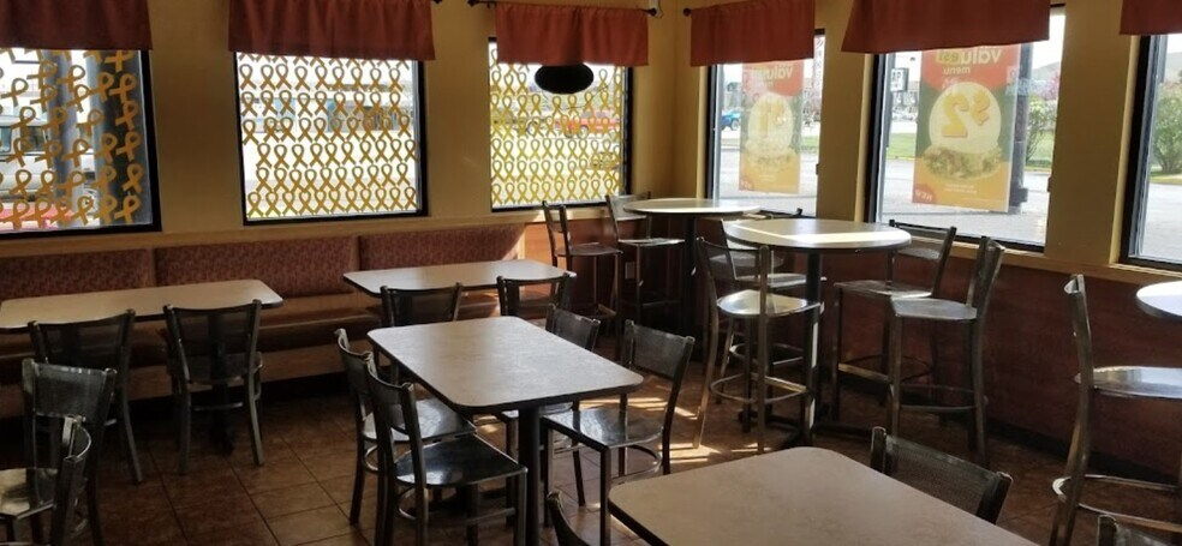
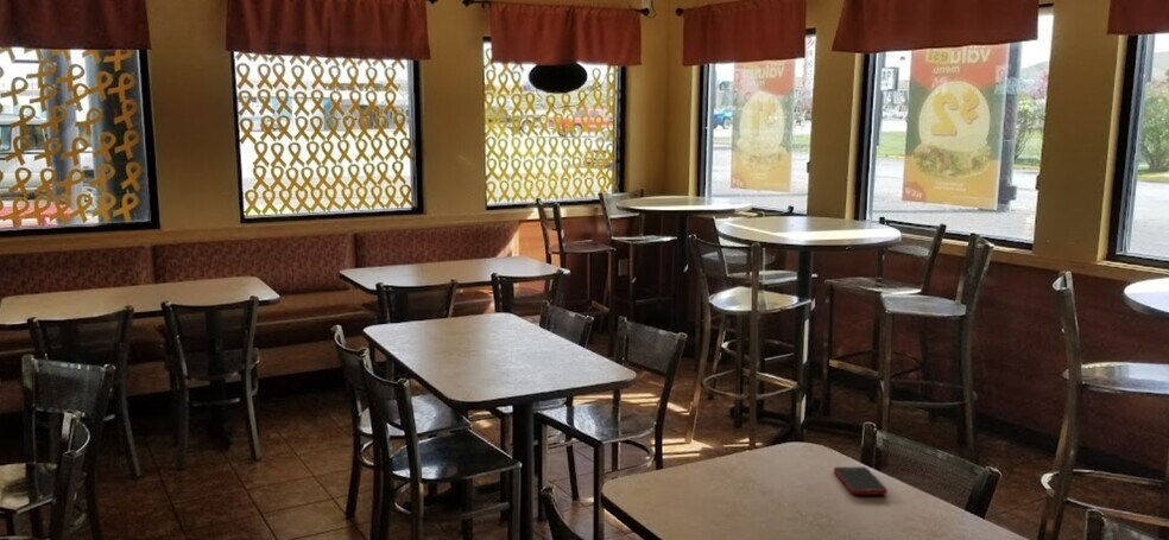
+ cell phone [833,466,889,496]
